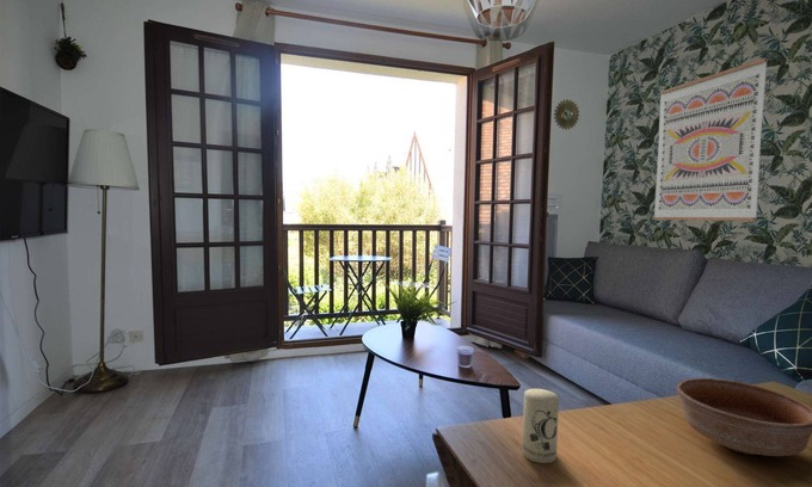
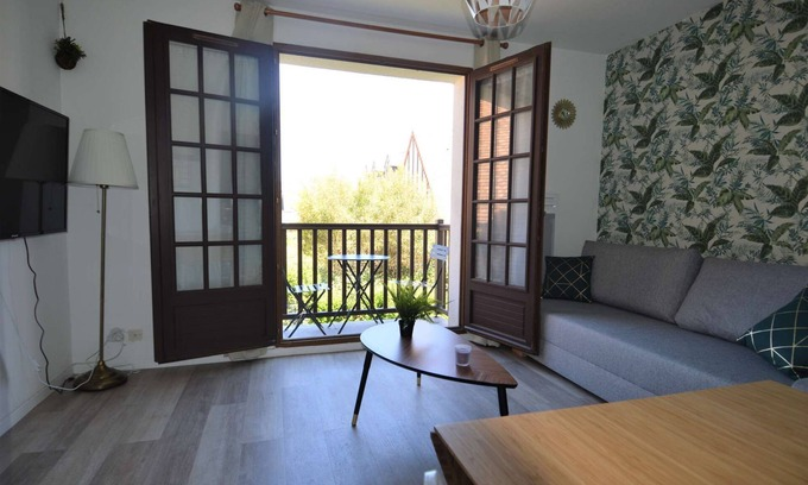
- wall art [652,56,769,222]
- bowl [675,377,812,457]
- candle [521,388,560,464]
